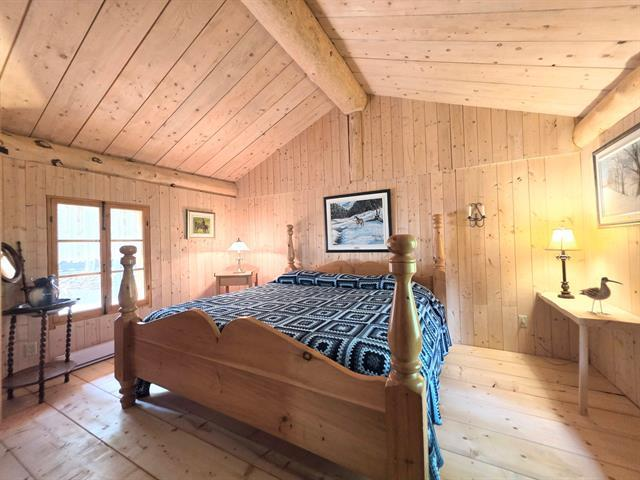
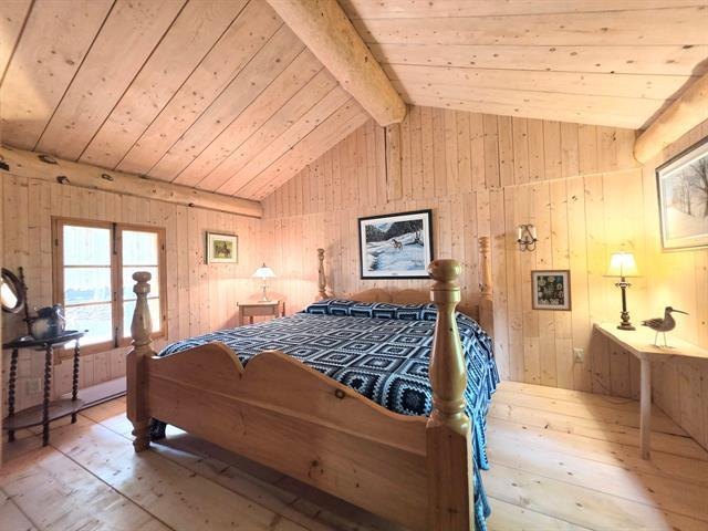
+ wall art [530,269,573,312]
